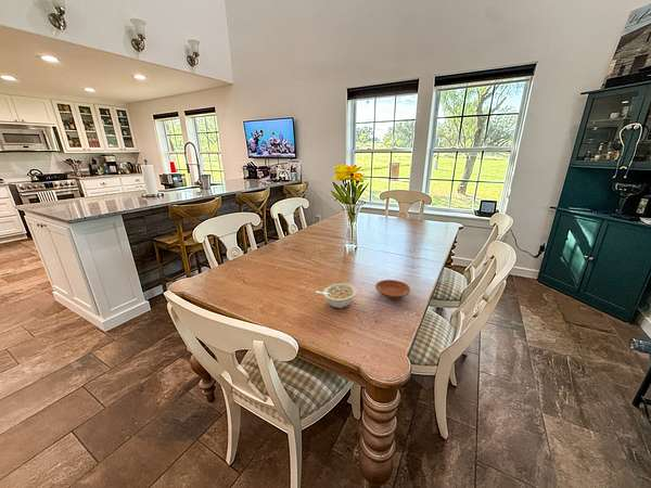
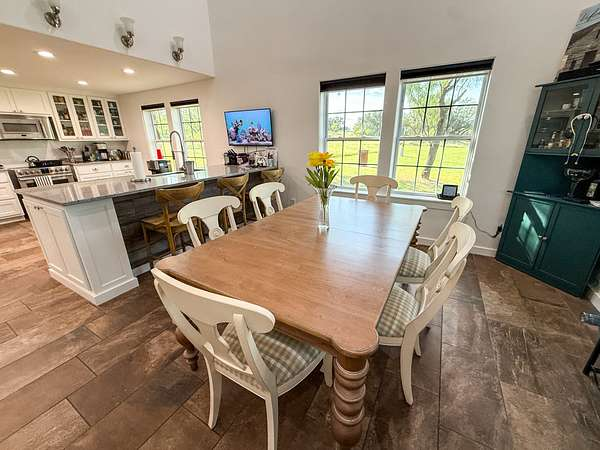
- plate [374,279,411,299]
- legume [315,282,358,309]
